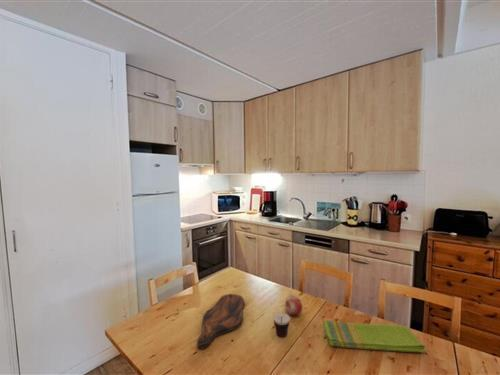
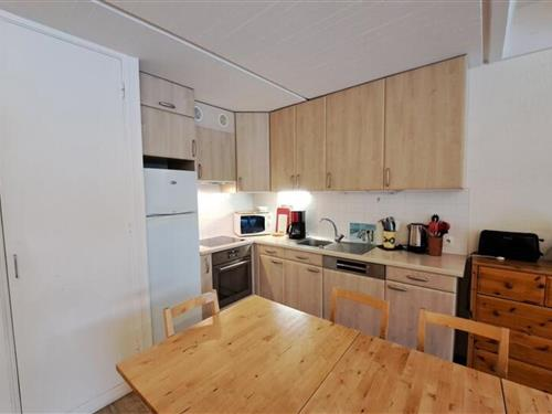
- cup [272,312,291,338]
- cutting board [196,293,245,350]
- dish towel [323,319,426,353]
- fruit [284,294,303,316]
